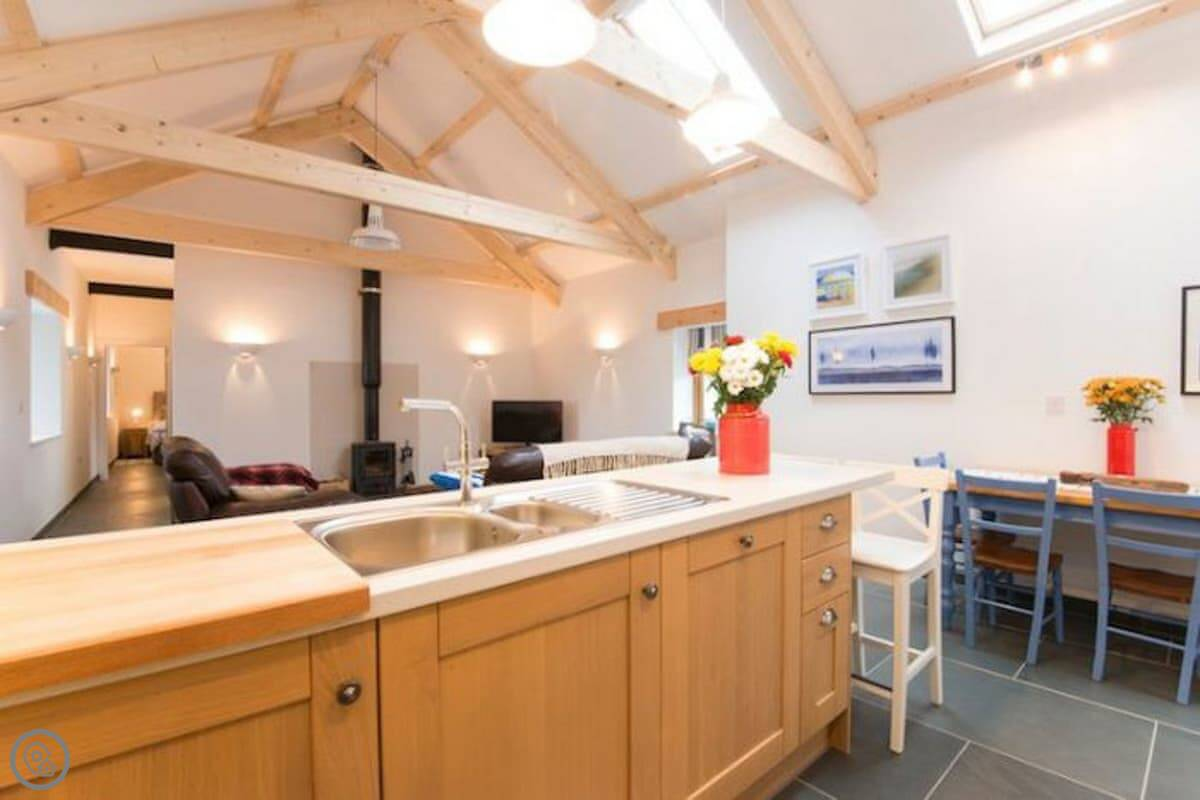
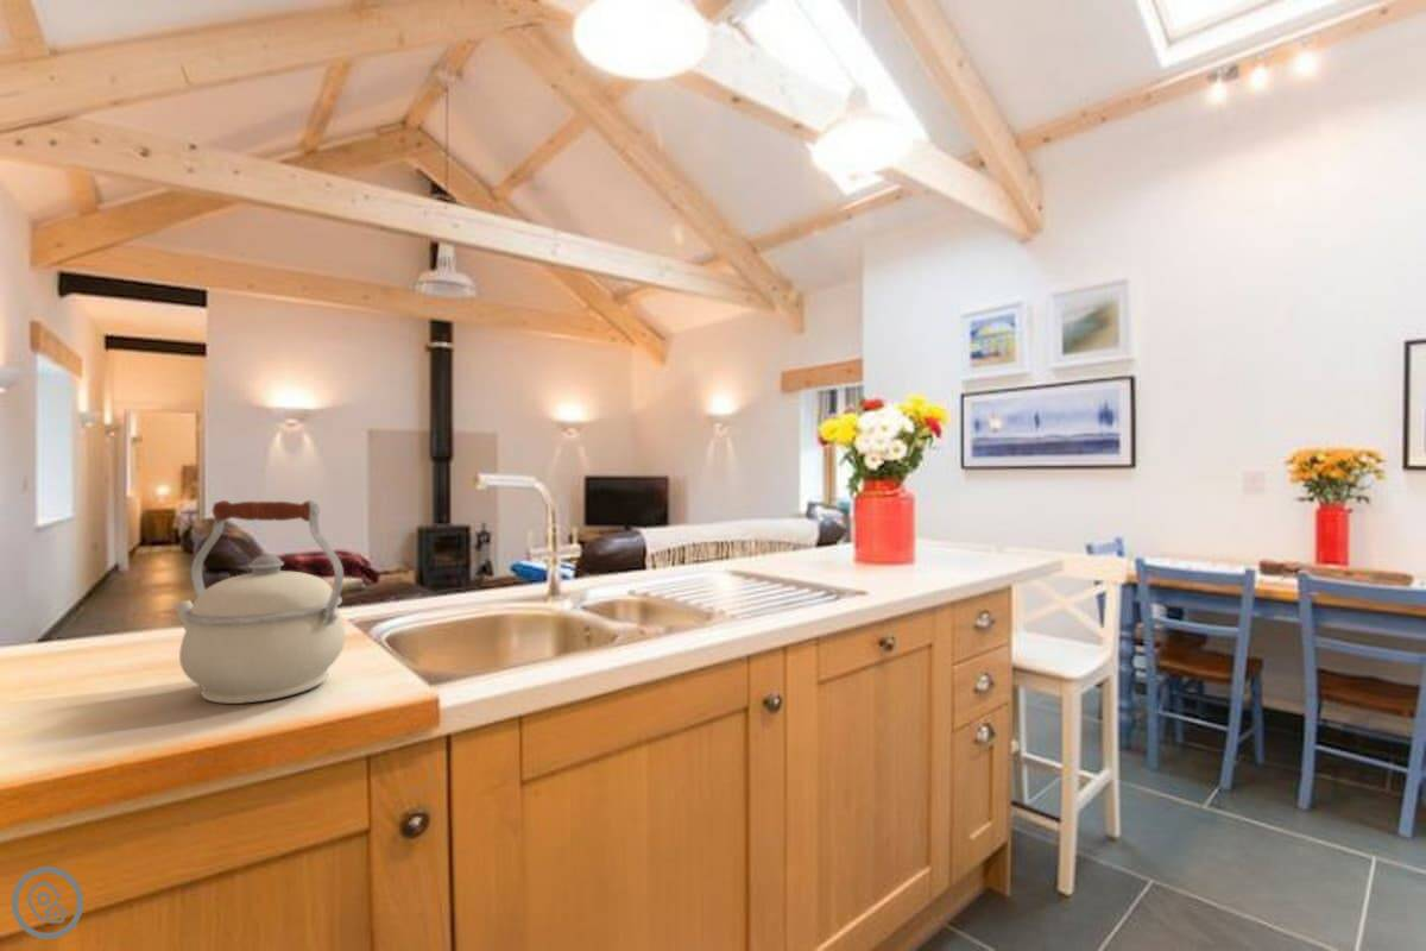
+ kettle [172,499,347,705]
